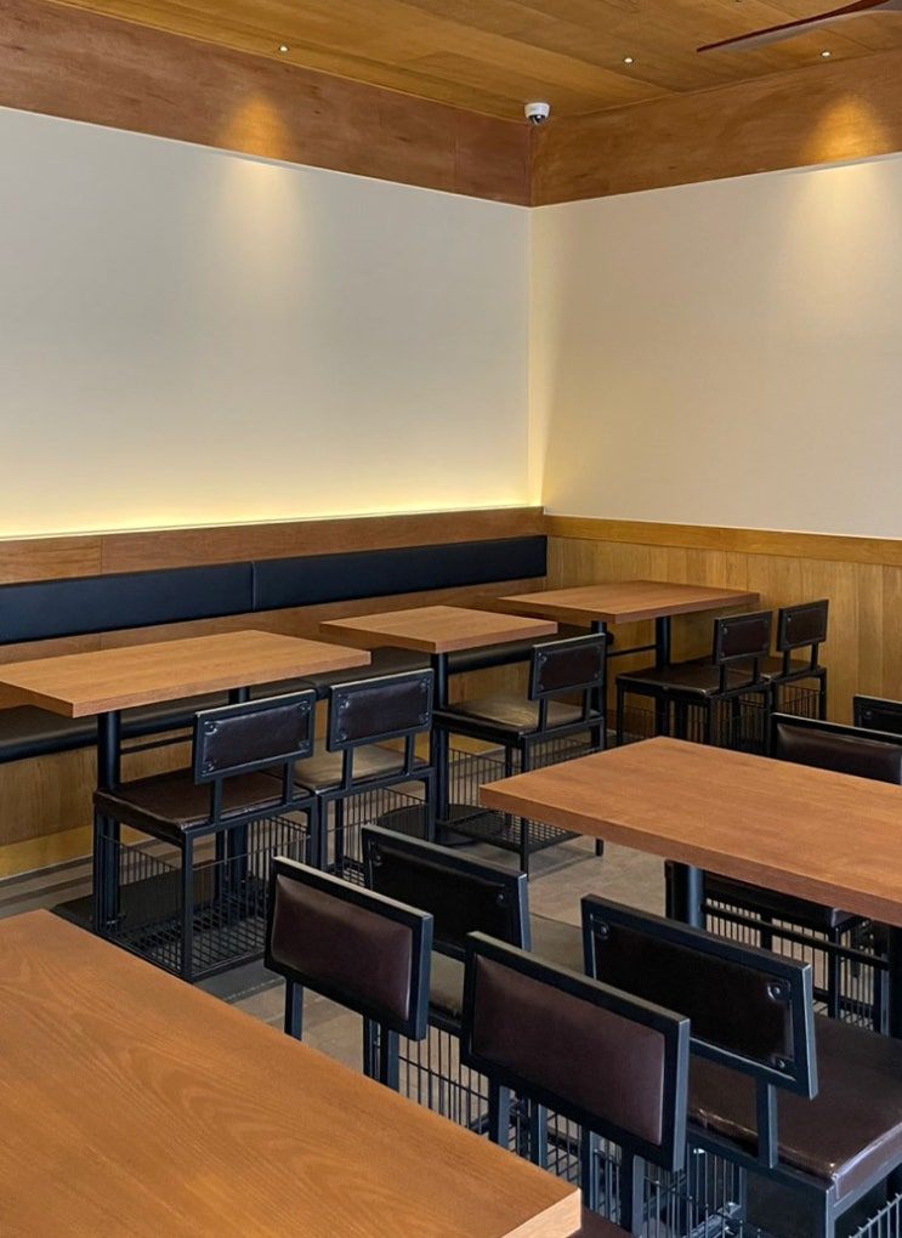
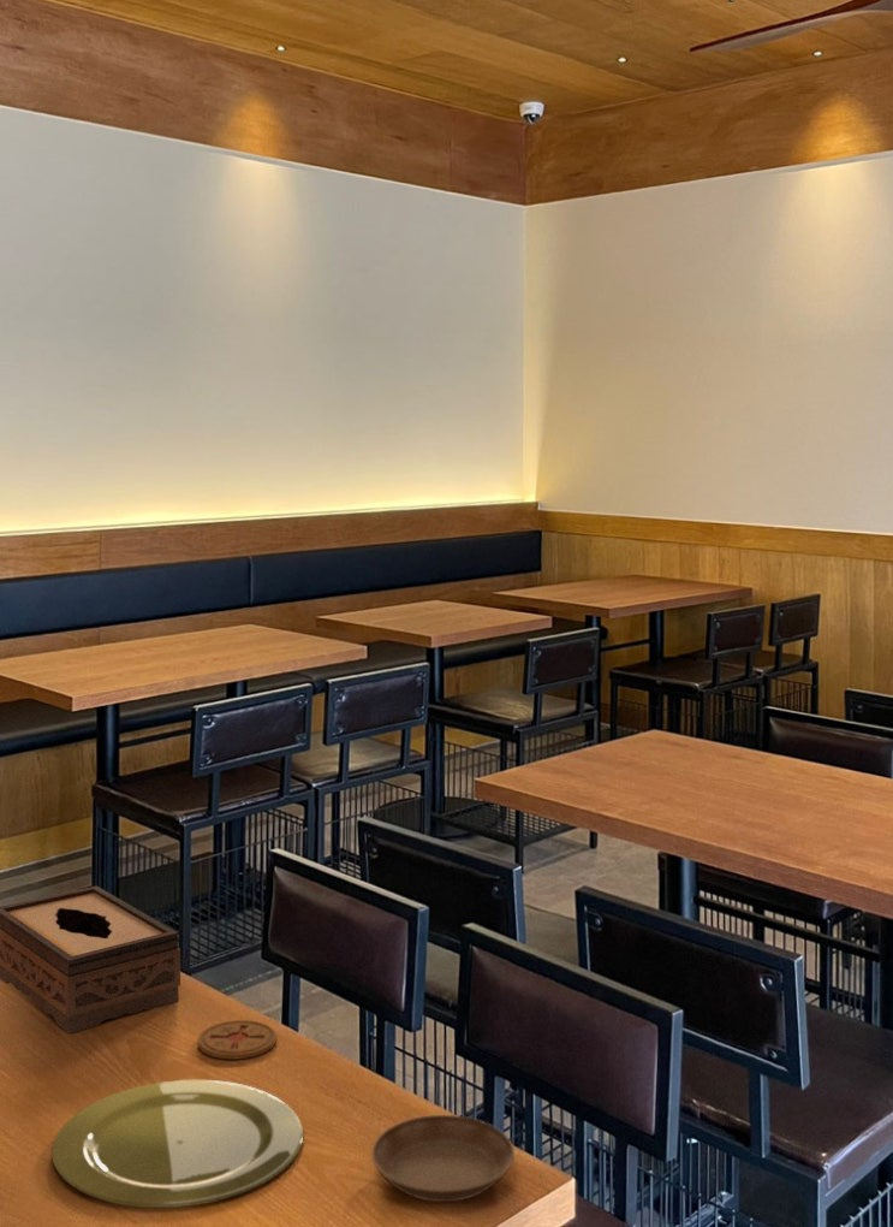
+ coaster [197,1019,278,1061]
+ saucer [371,1114,516,1203]
+ tissue box [0,885,181,1035]
+ plate [50,1079,304,1209]
